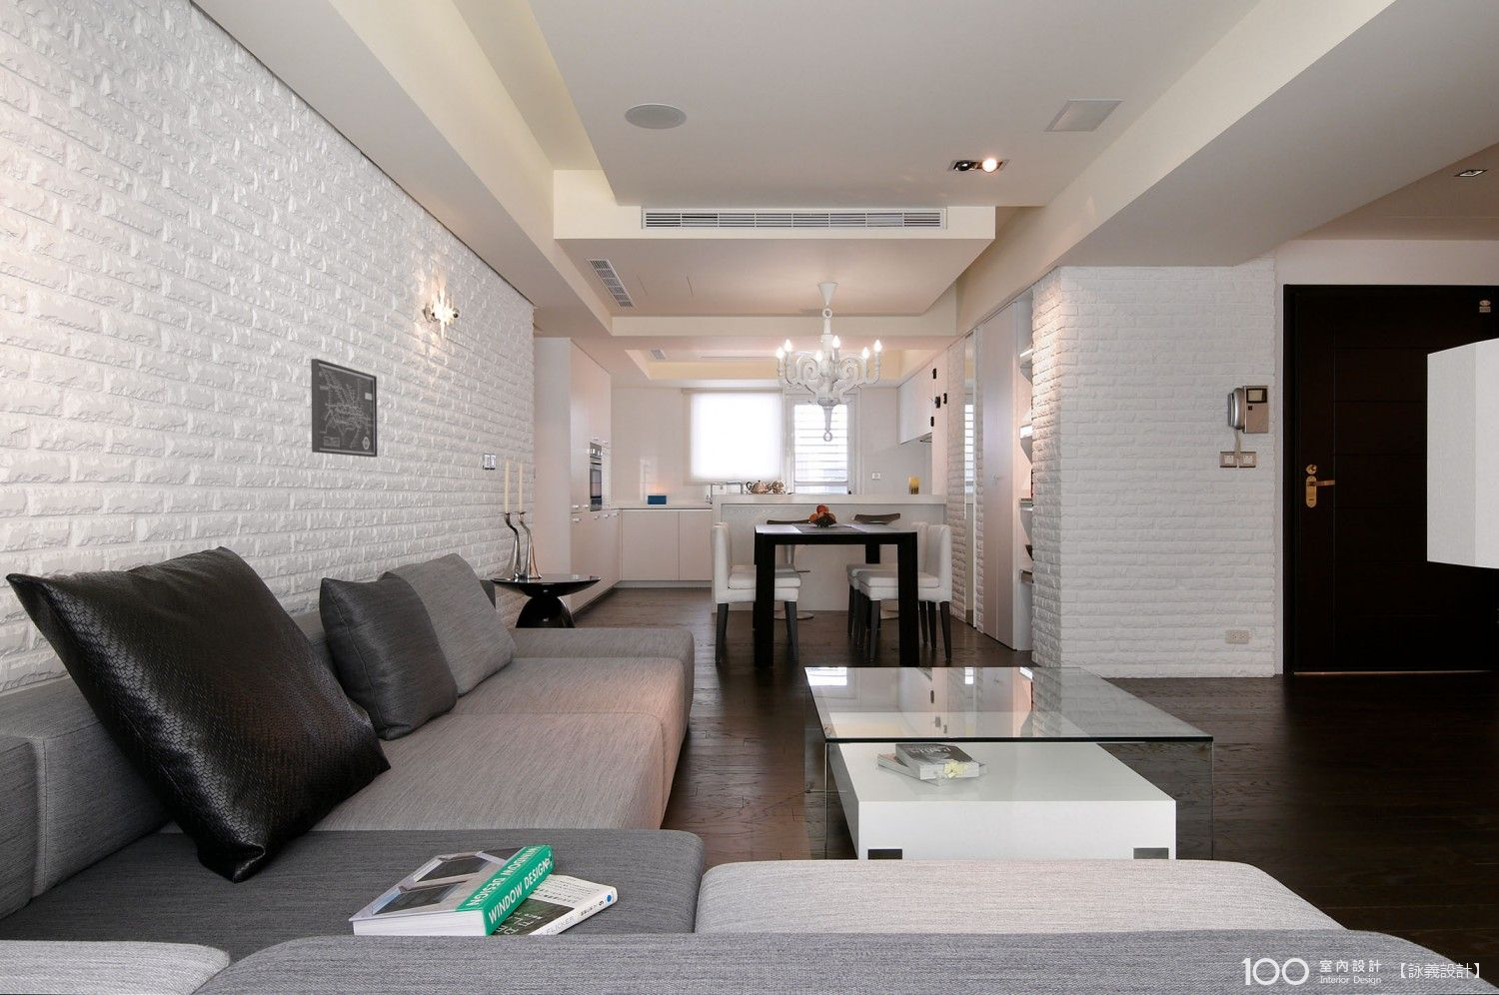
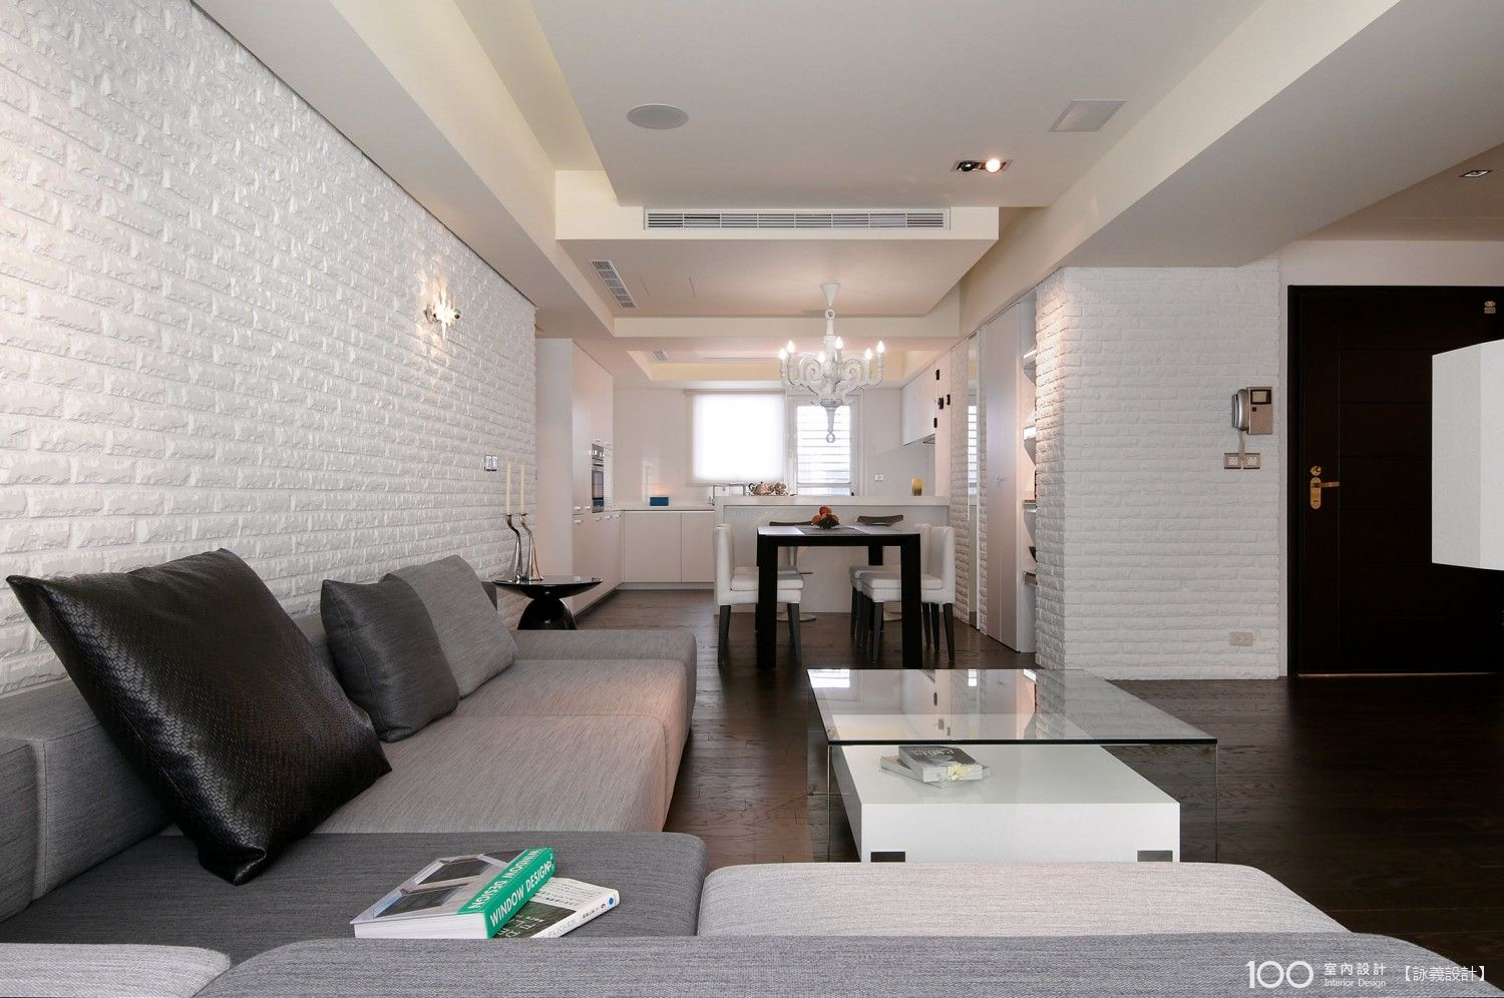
- wall art [310,358,378,459]
